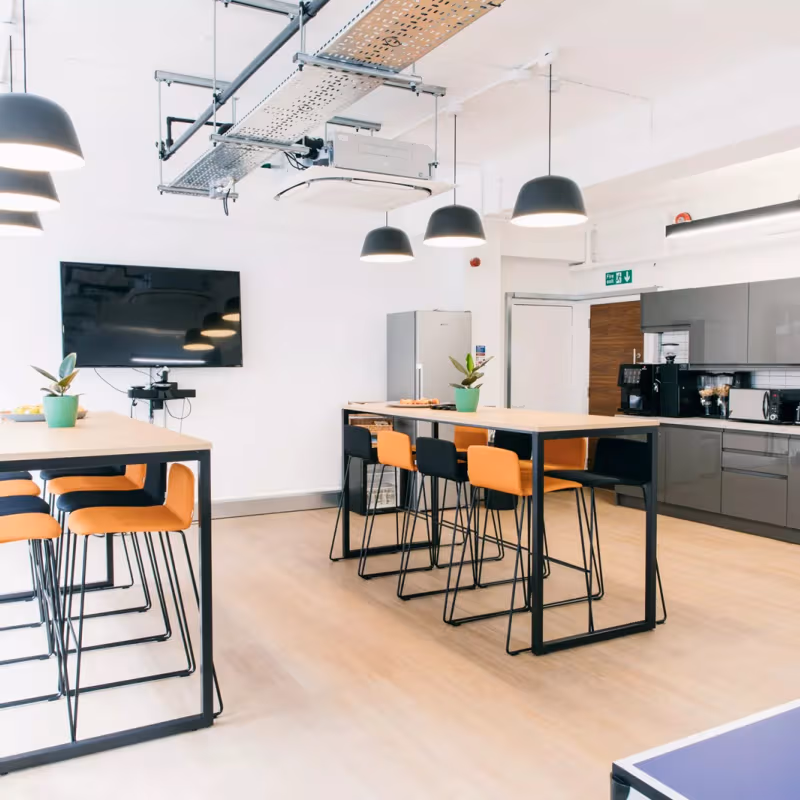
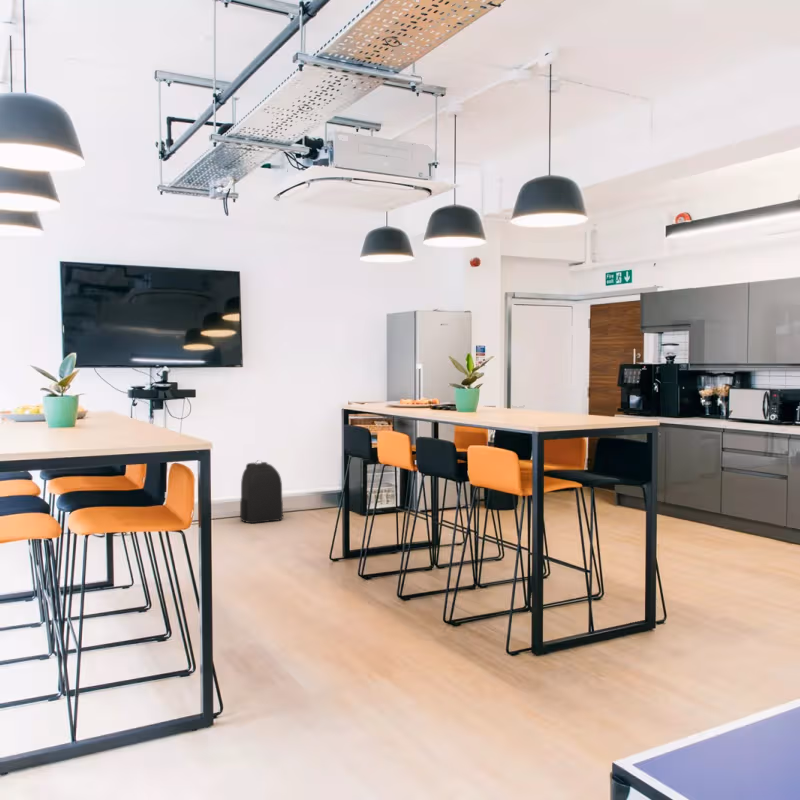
+ backpack [239,459,284,524]
